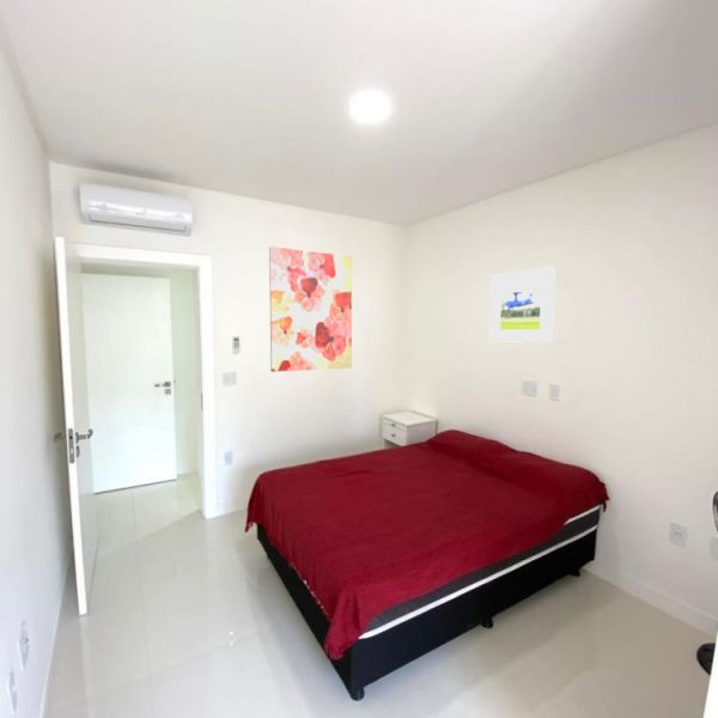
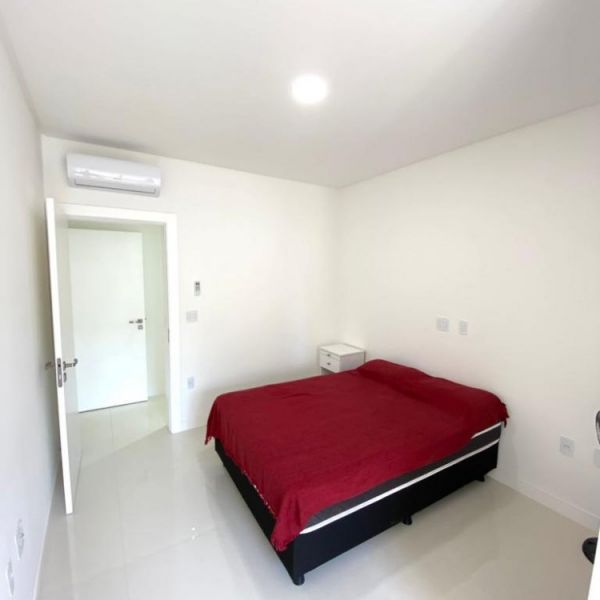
- wall art [268,245,353,373]
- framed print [489,264,556,343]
